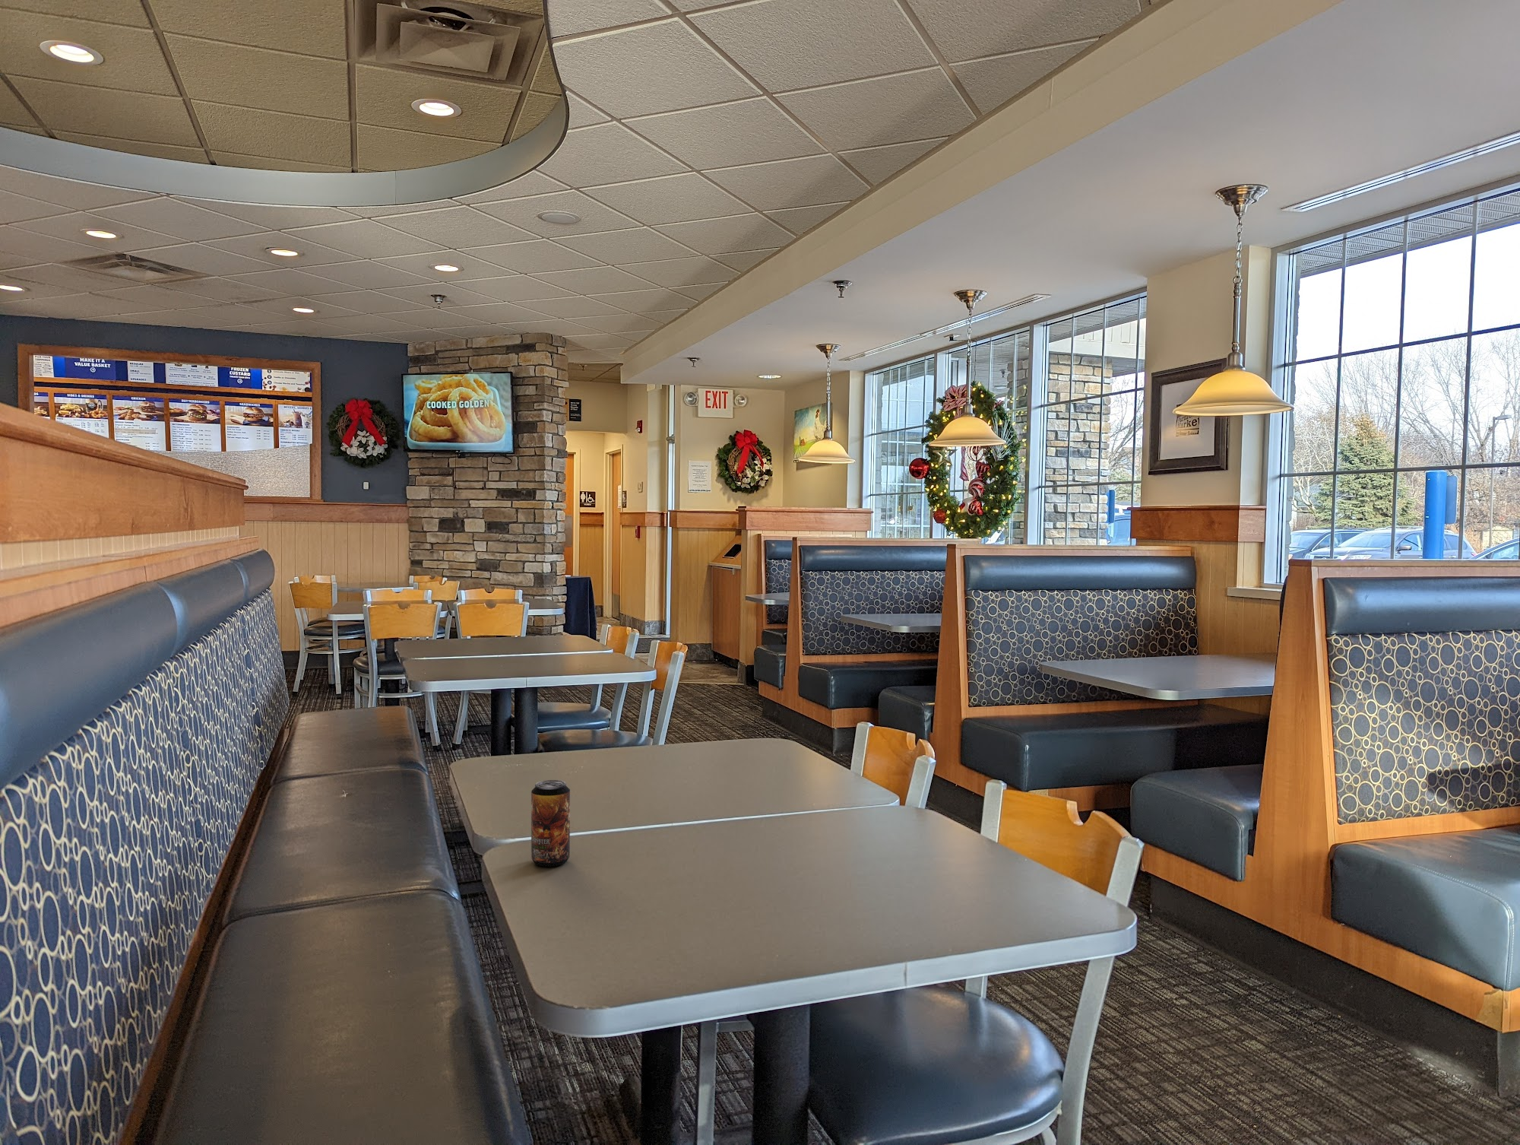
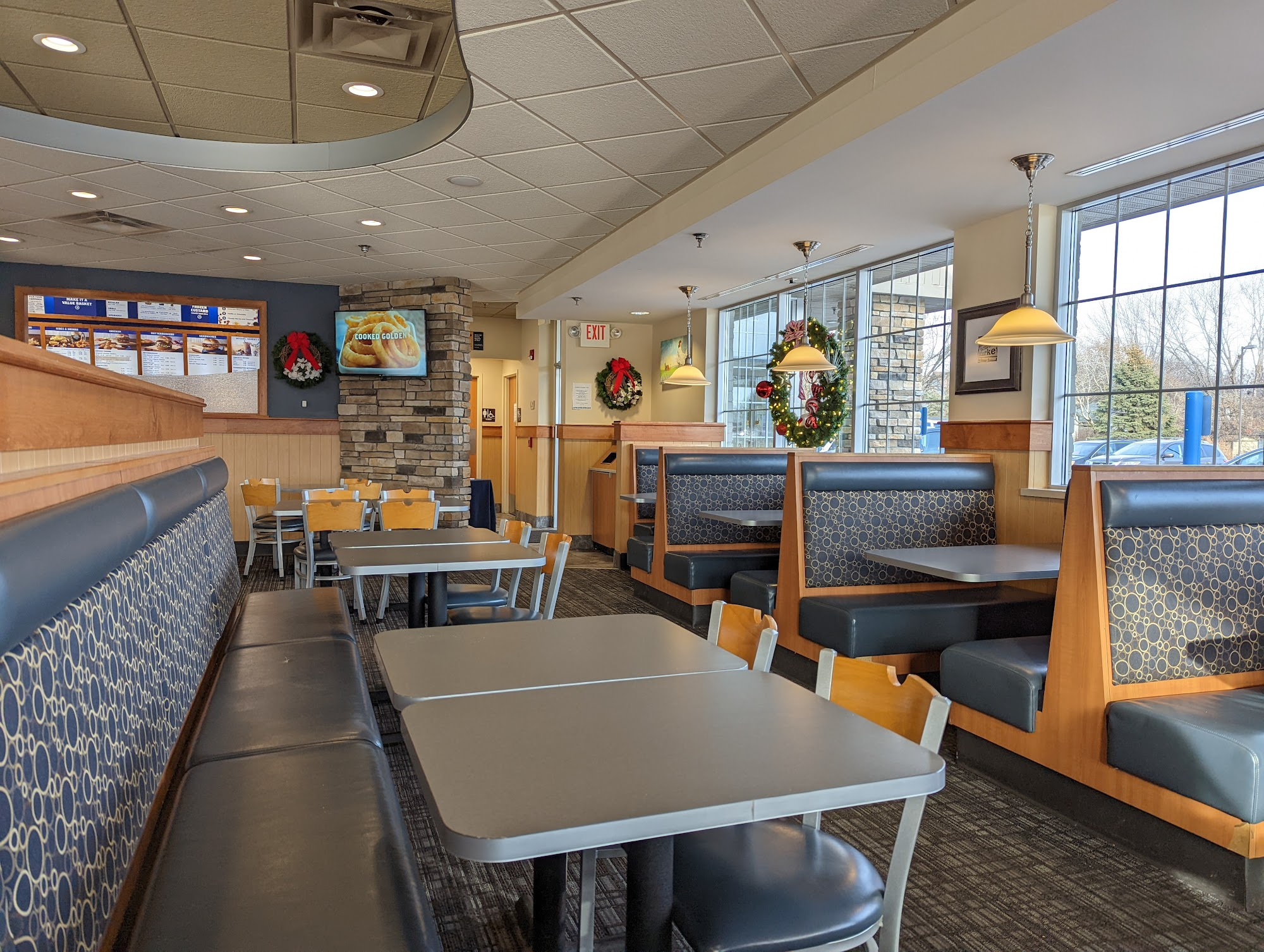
- beverage can [530,779,571,867]
